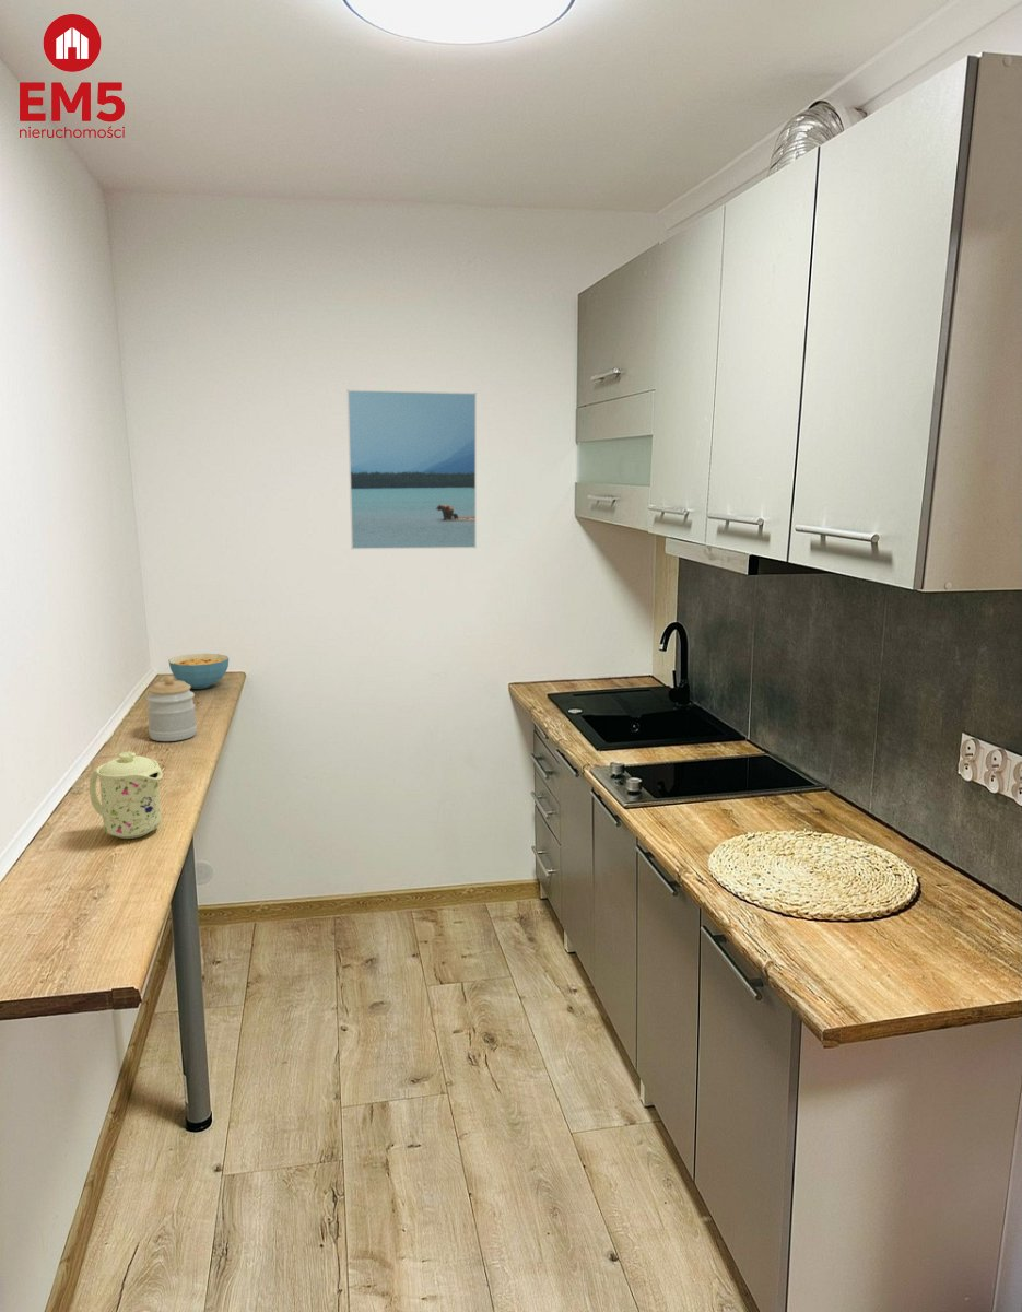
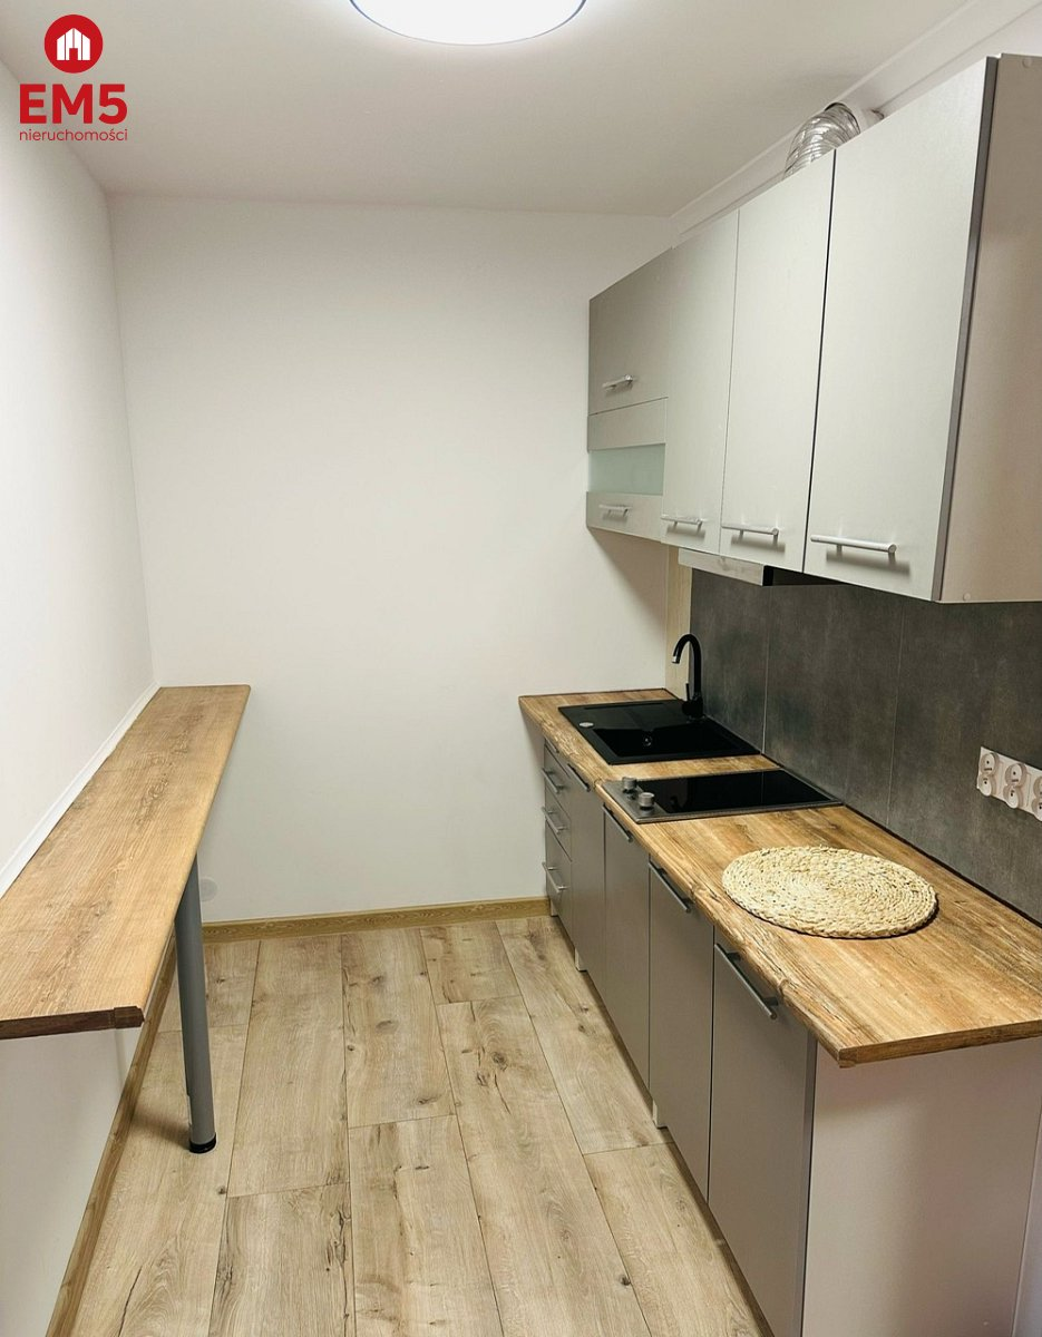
- mug [89,751,164,840]
- cereal bowl [167,653,230,690]
- jar [145,675,198,742]
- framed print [346,389,478,550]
